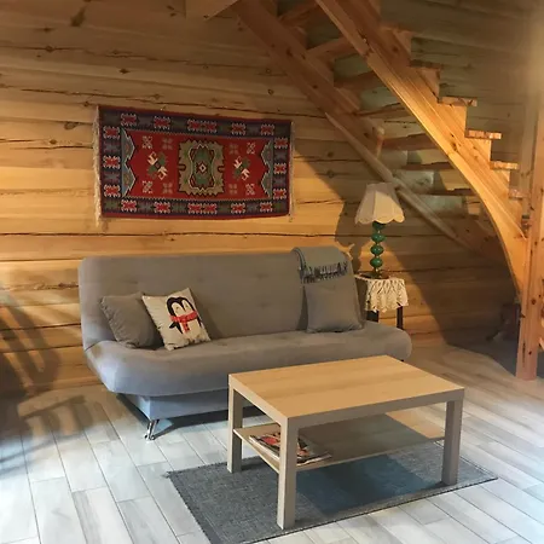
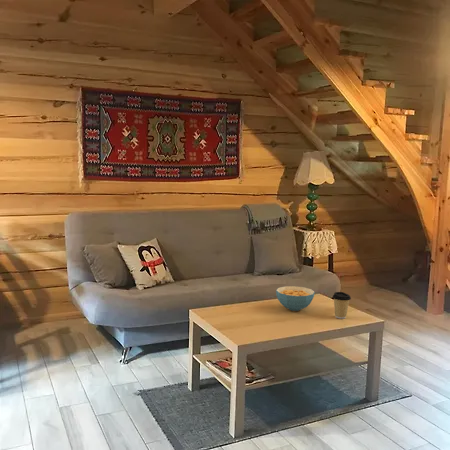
+ cereal bowl [275,285,316,312]
+ coffee cup [332,291,352,320]
